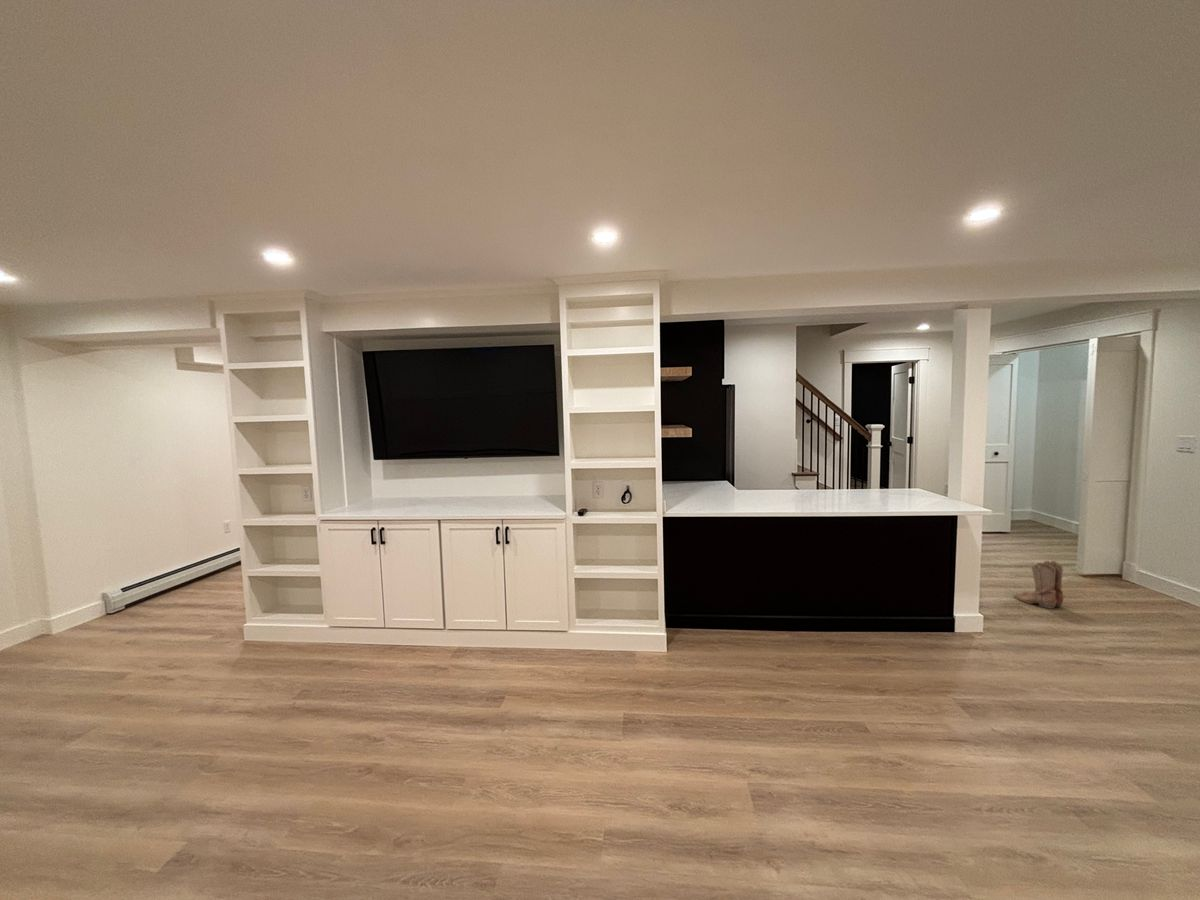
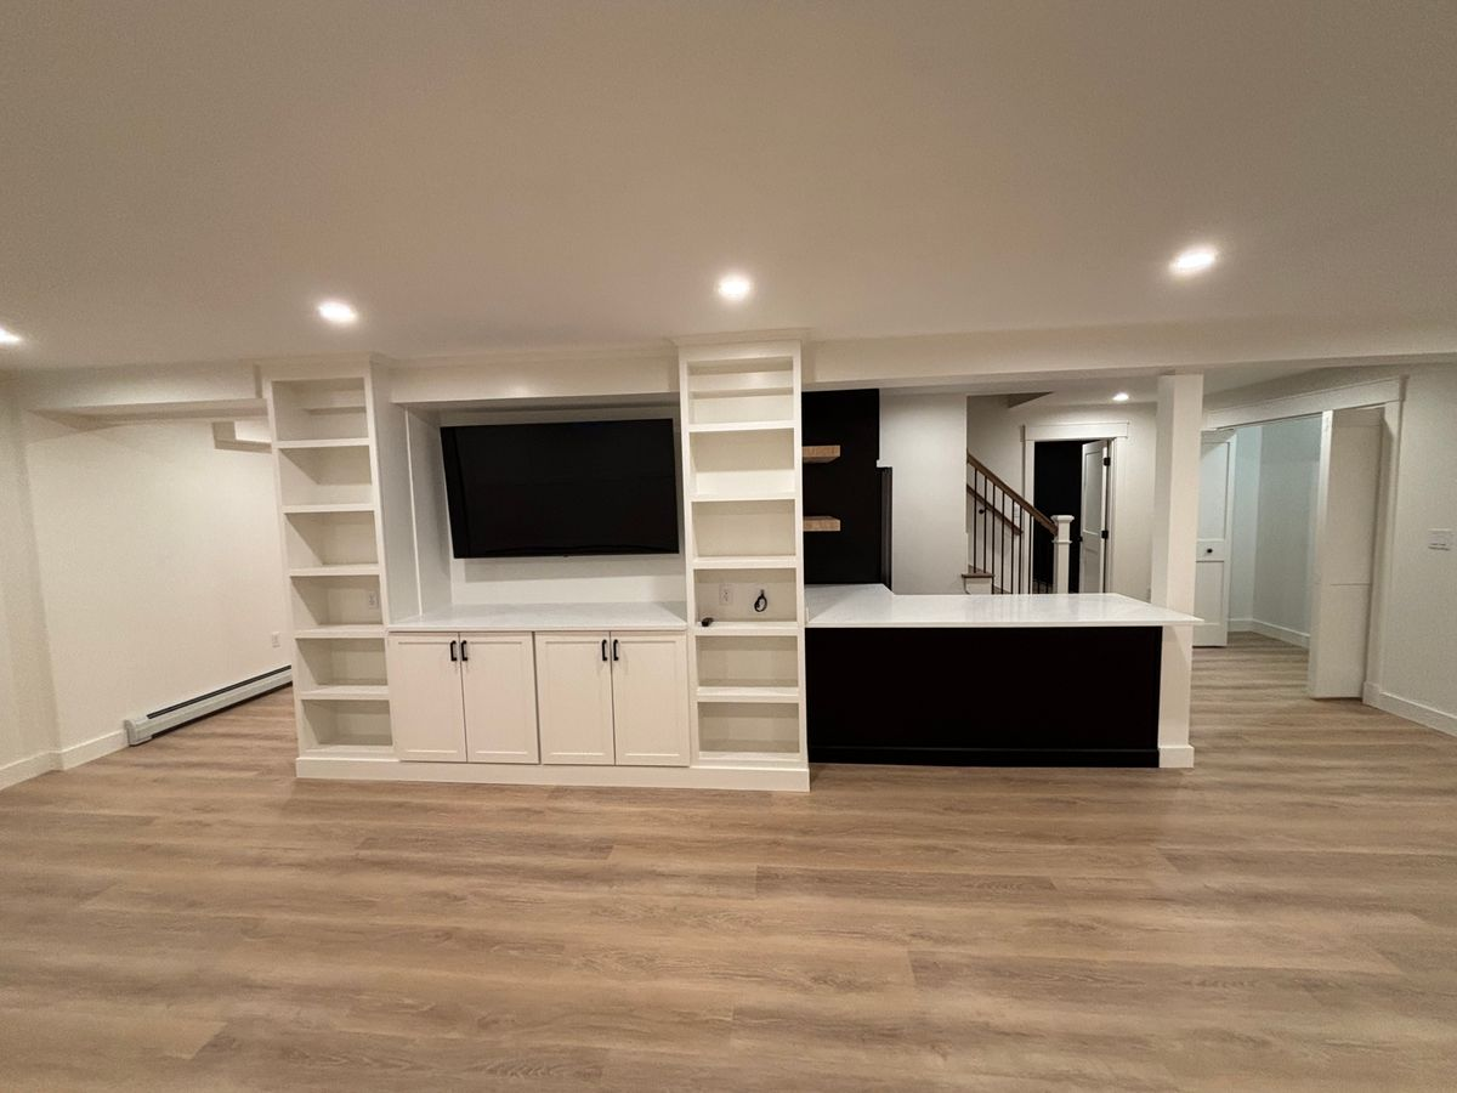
- boots [1013,560,1064,610]
